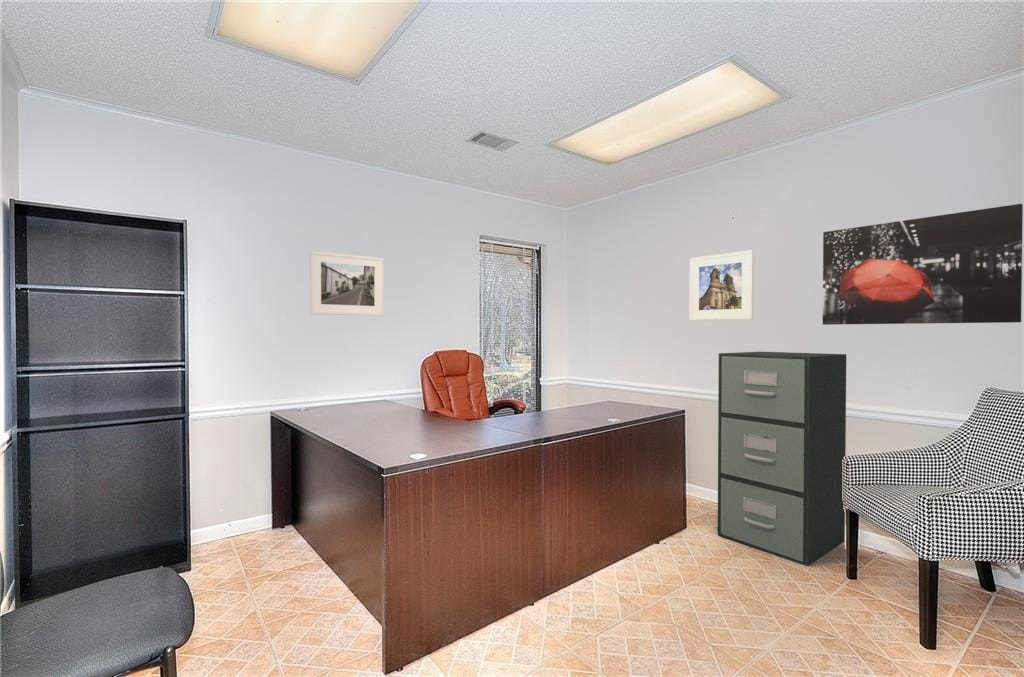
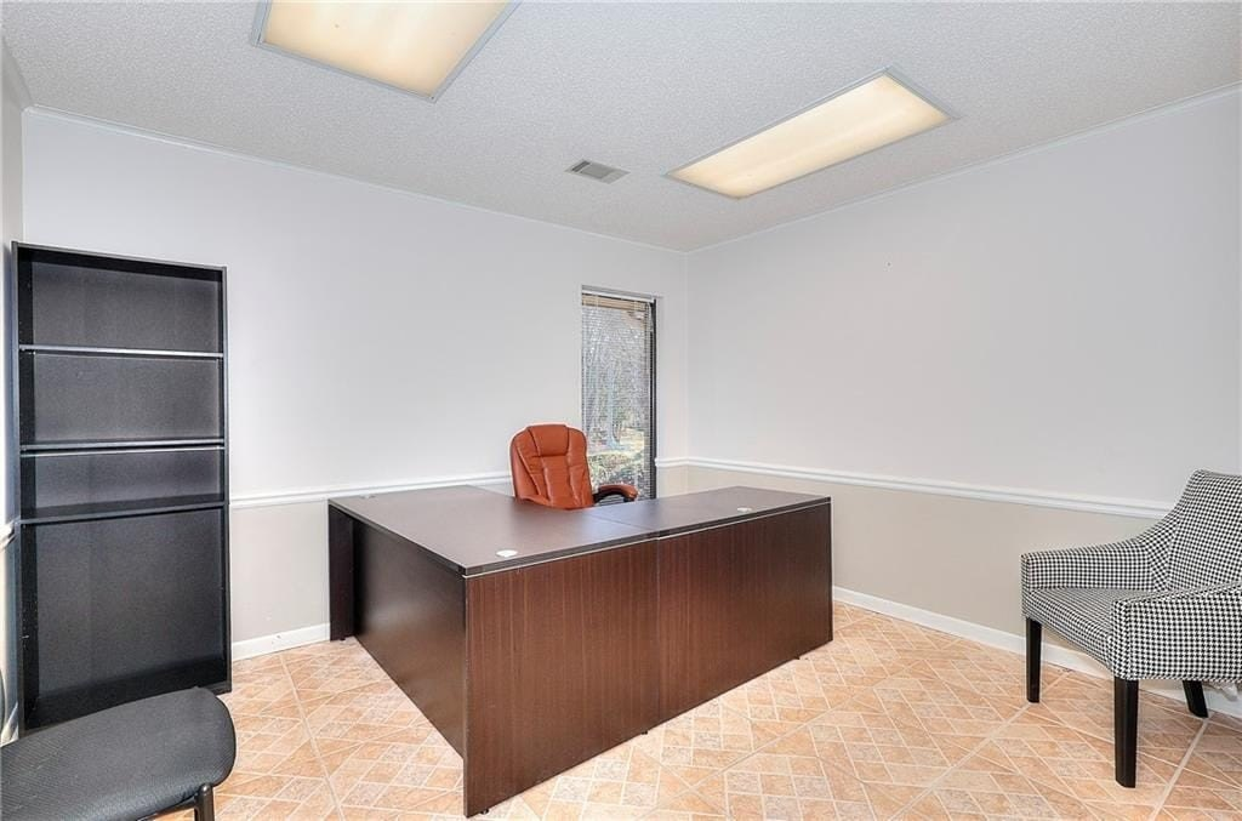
- wall art [822,203,1024,326]
- filing cabinet [717,351,847,567]
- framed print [689,249,755,321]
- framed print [309,250,385,317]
